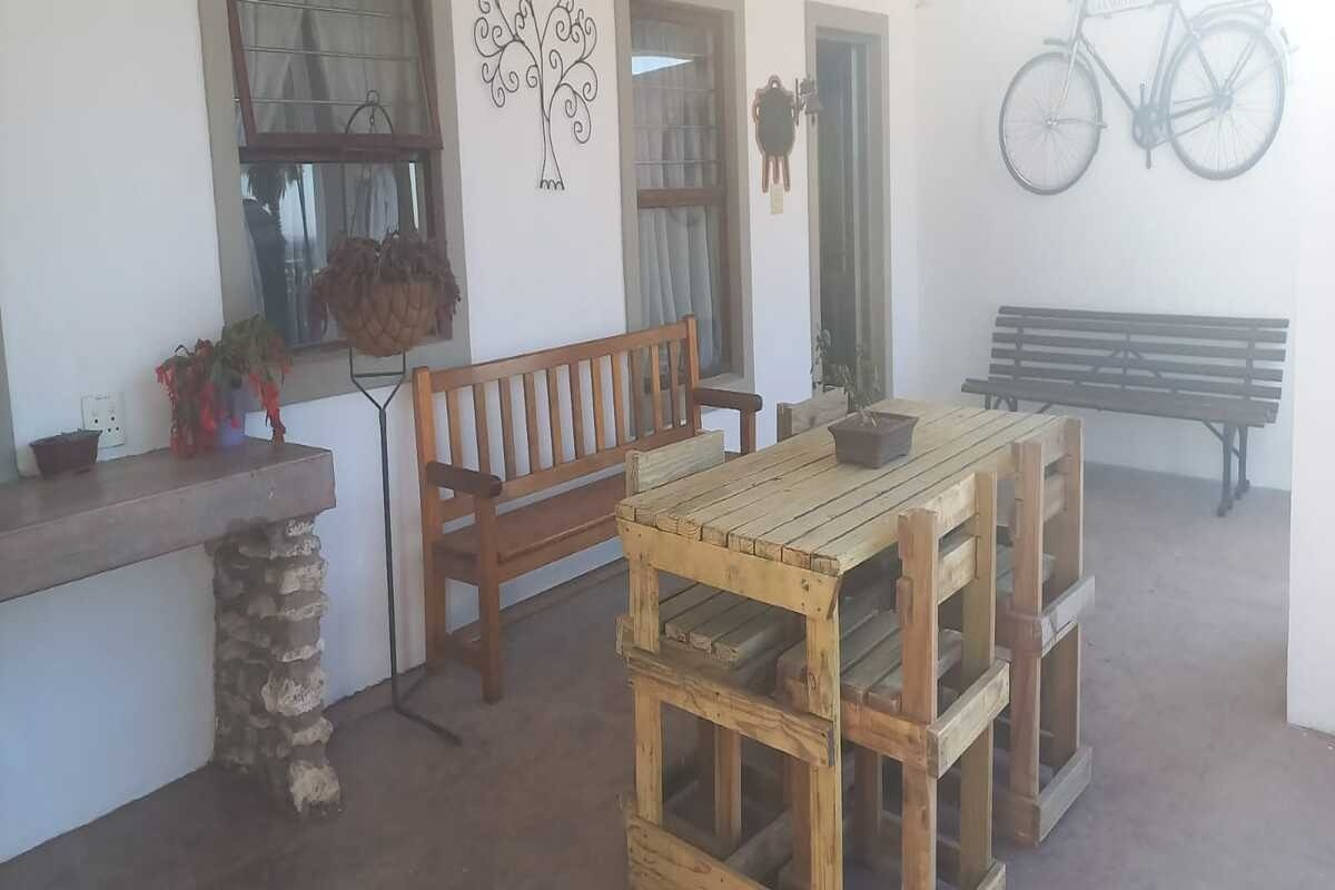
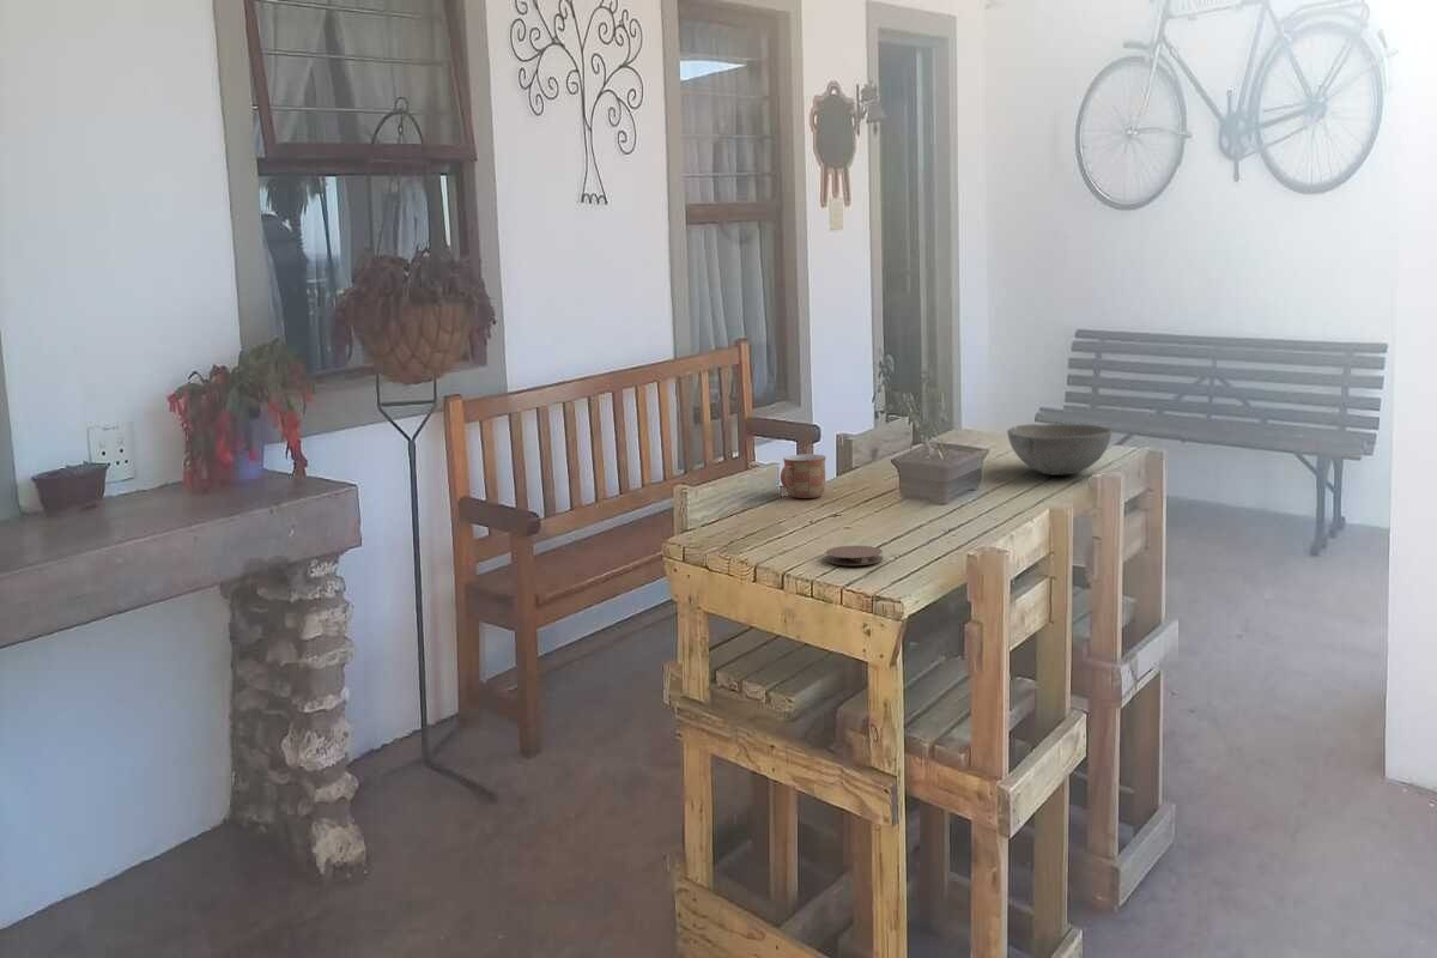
+ bowl [1006,423,1112,477]
+ mug [780,453,826,499]
+ coaster [825,545,884,566]
